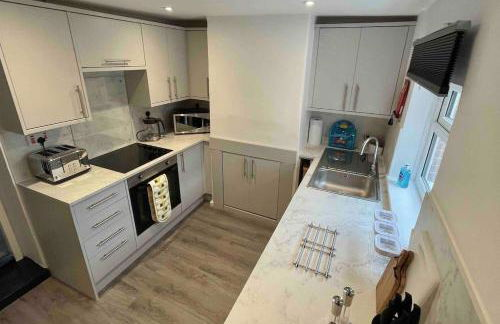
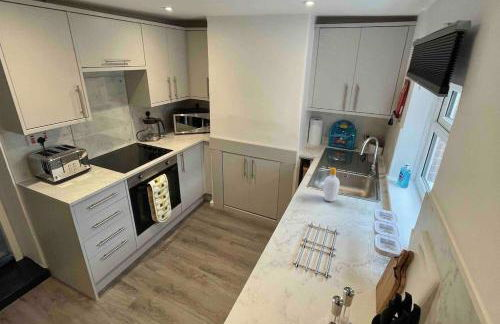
+ soap bottle [322,167,340,202]
